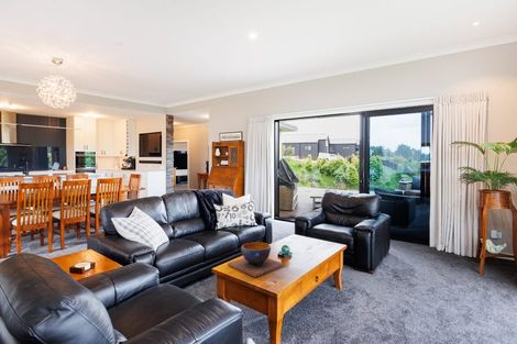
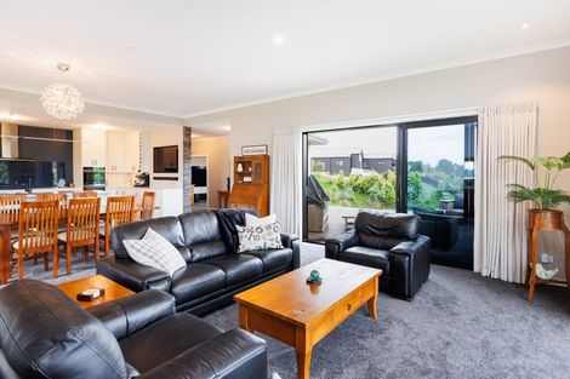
- decorative bowl [227,242,285,278]
